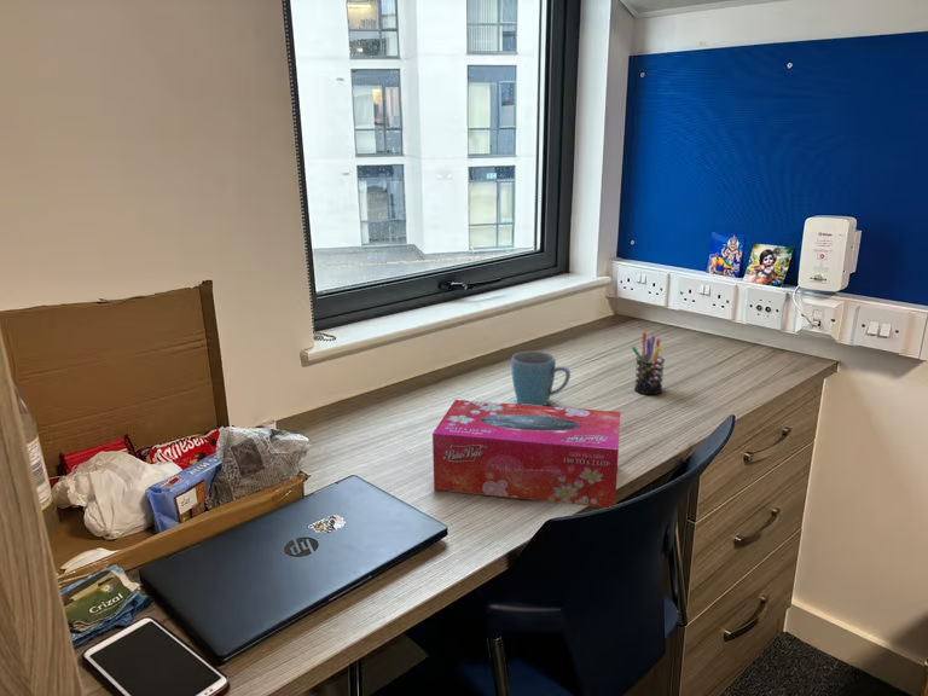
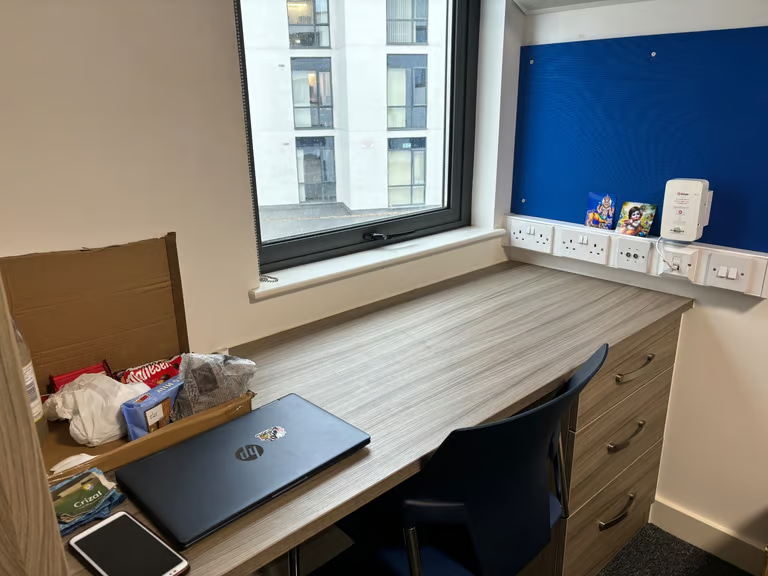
- mug [510,350,572,406]
- tissue box [431,399,621,509]
- pen holder [631,331,666,395]
